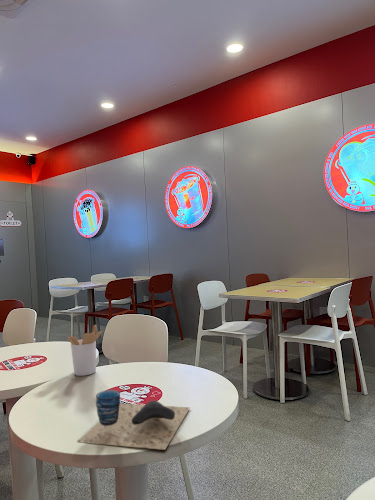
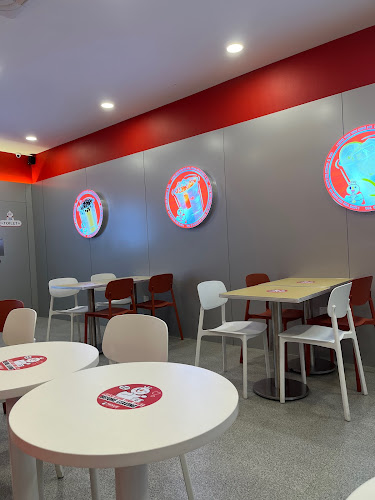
- cup [76,389,191,451]
- utensil holder [66,324,103,377]
